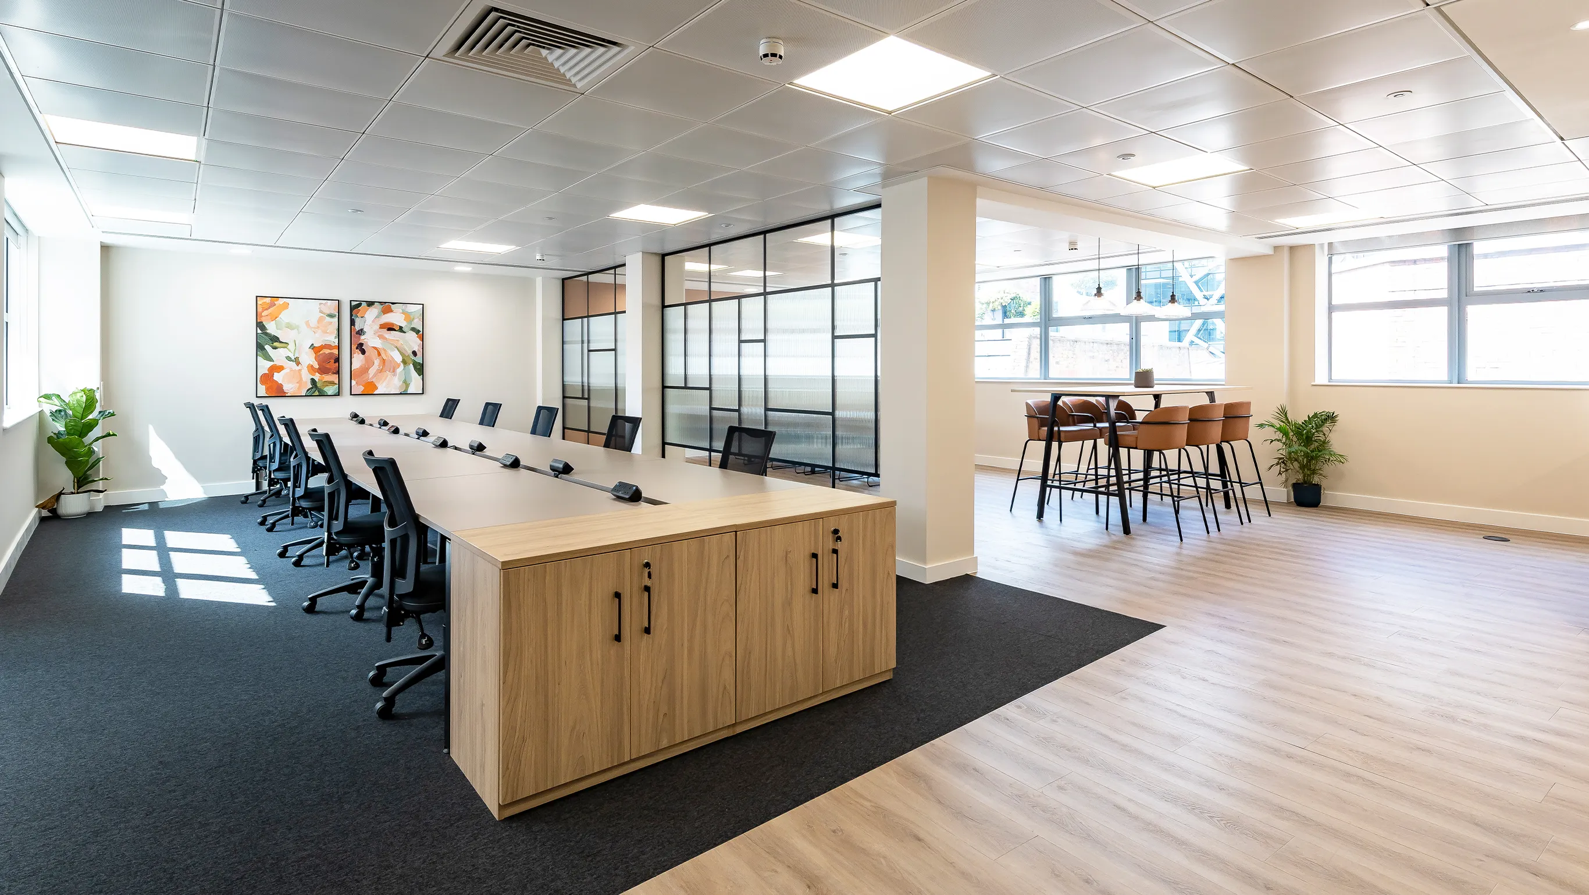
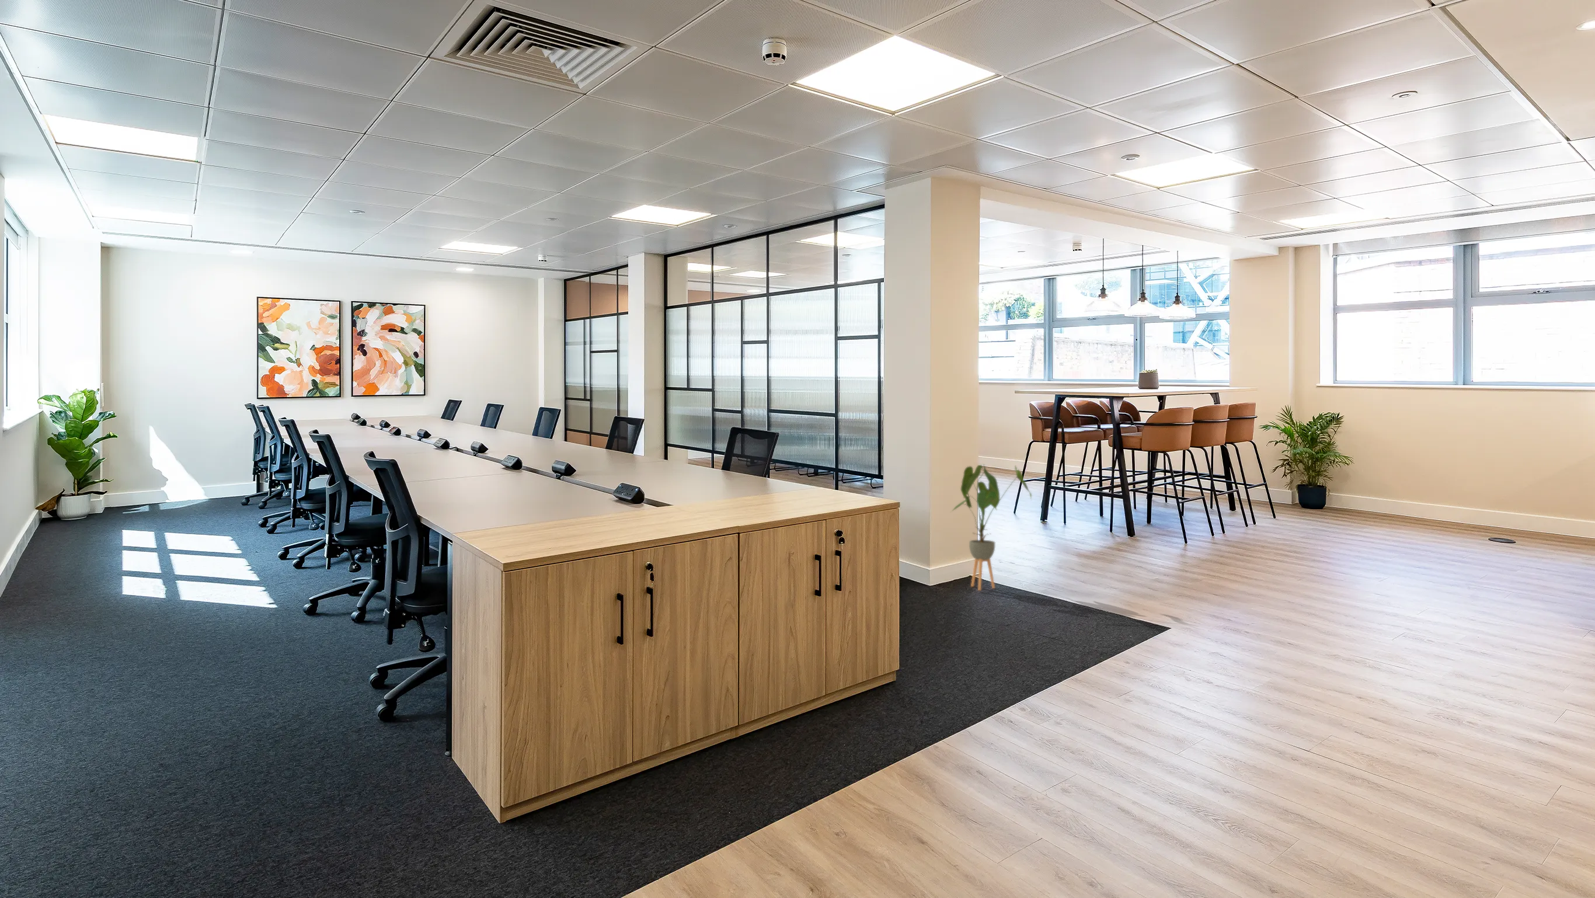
+ house plant [950,463,1032,591]
